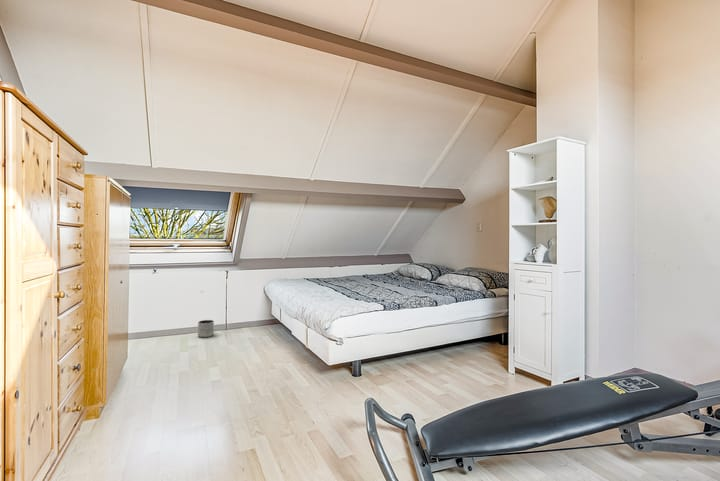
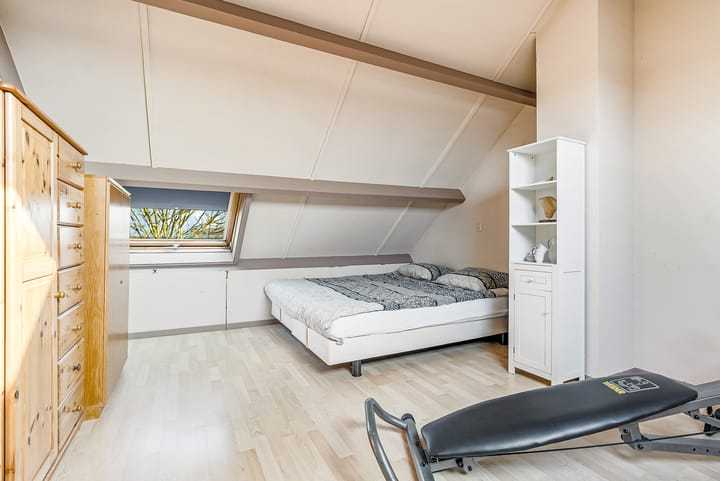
- planter [197,319,215,338]
